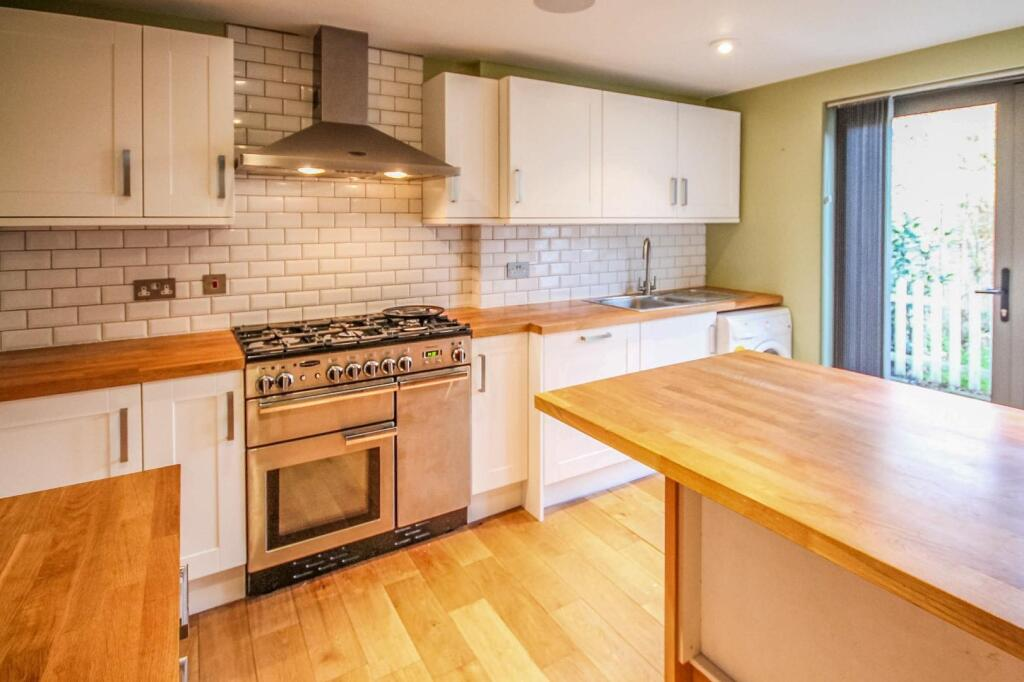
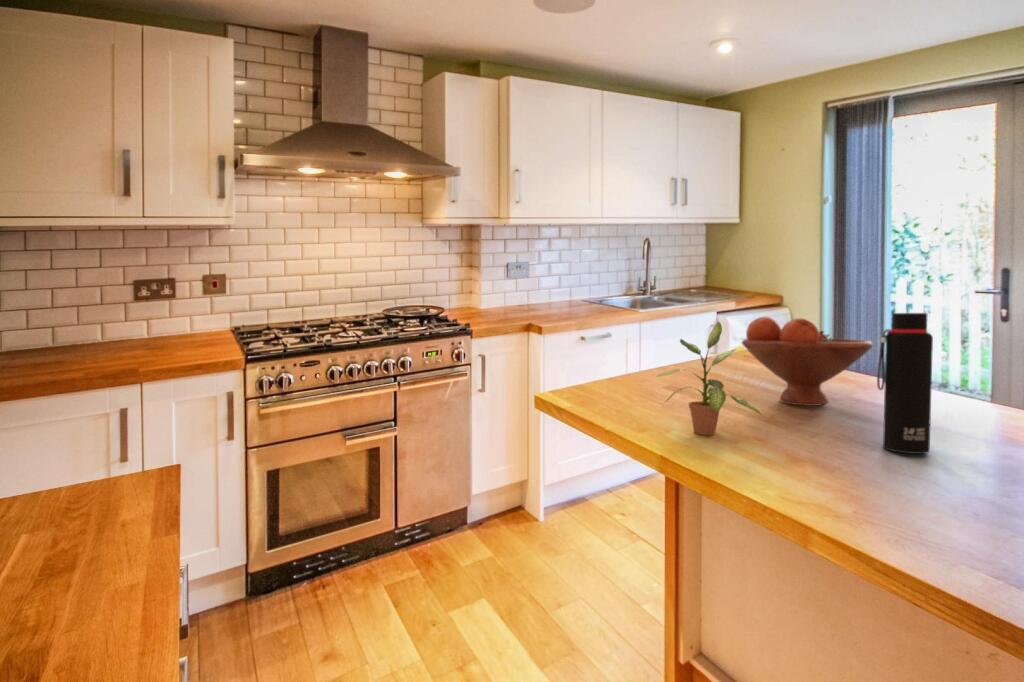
+ potted plant [655,320,763,436]
+ fruit bowl [741,315,874,407]
+ water bottle [876,312,934,455]
